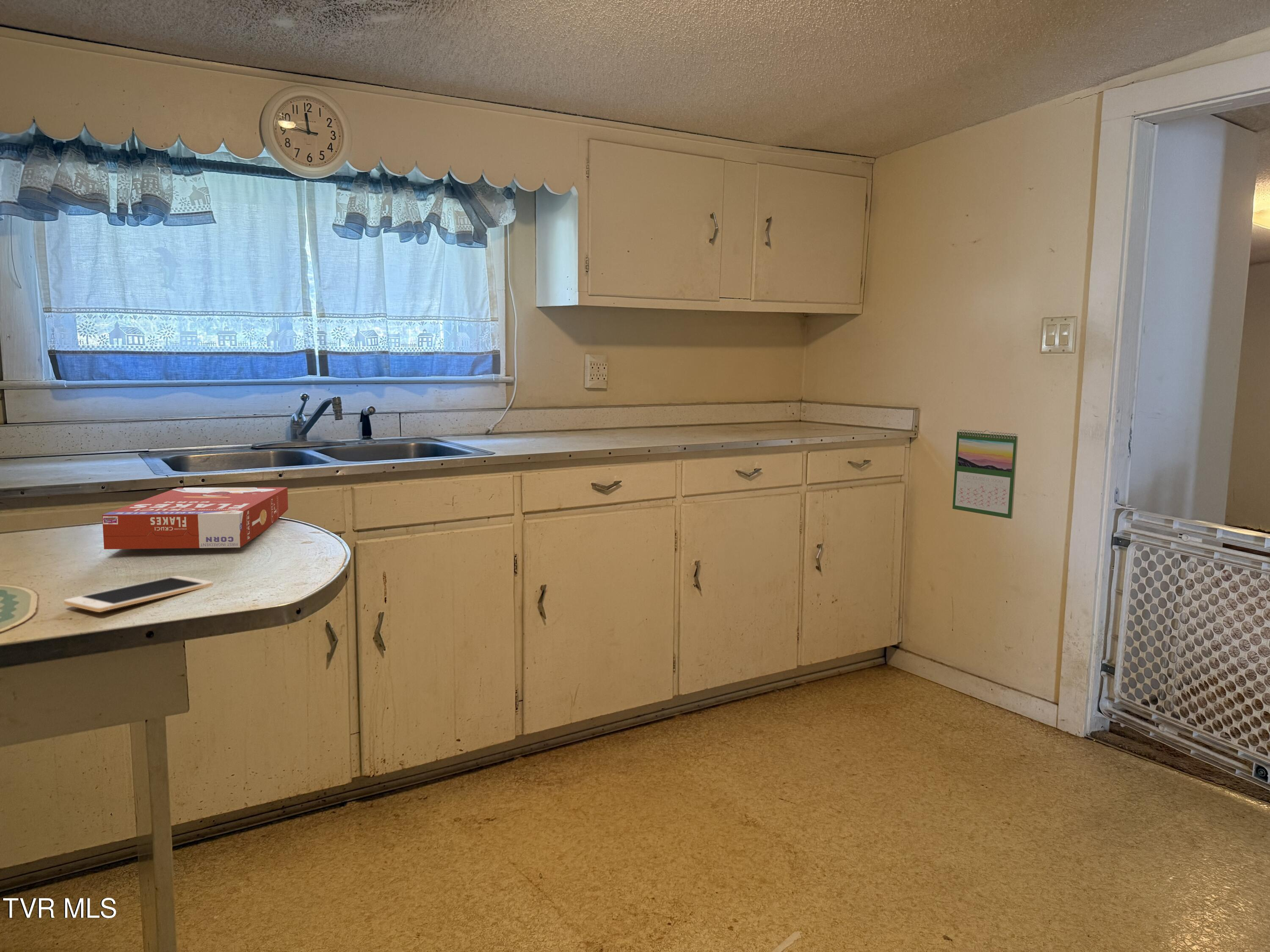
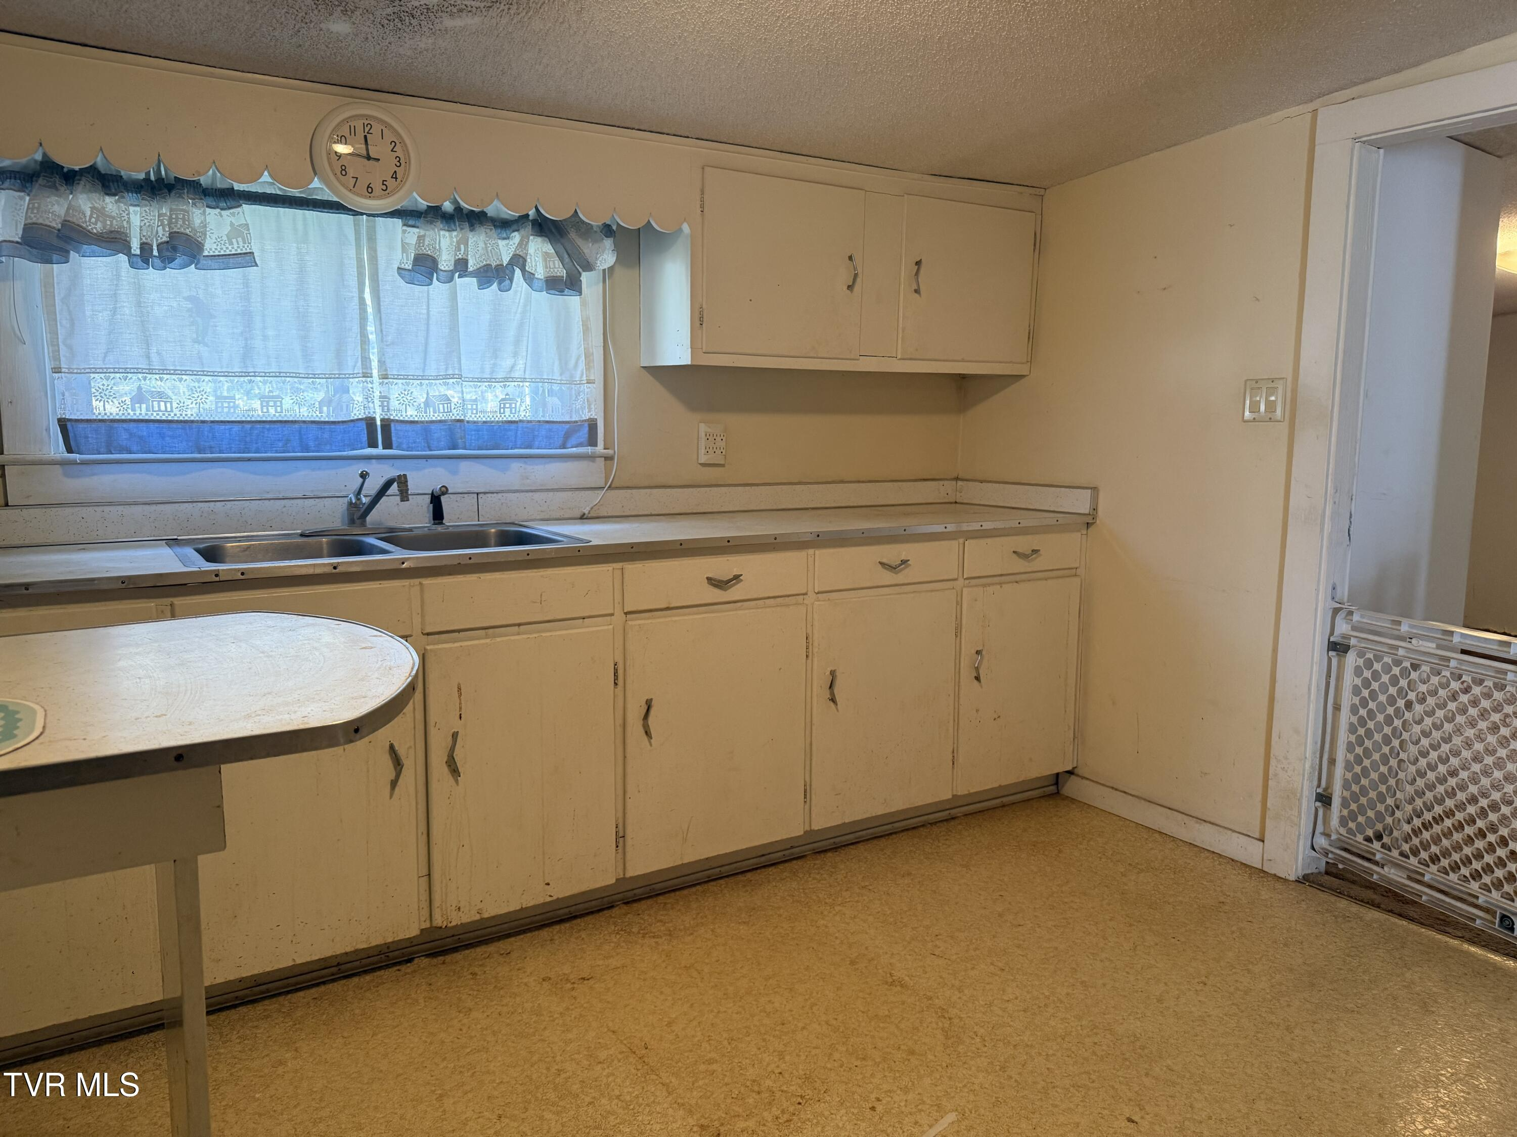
- calendar [952,429,1019,519]
- cell phone [63,575,213,613]
- cereal box [102,487,288,550]
